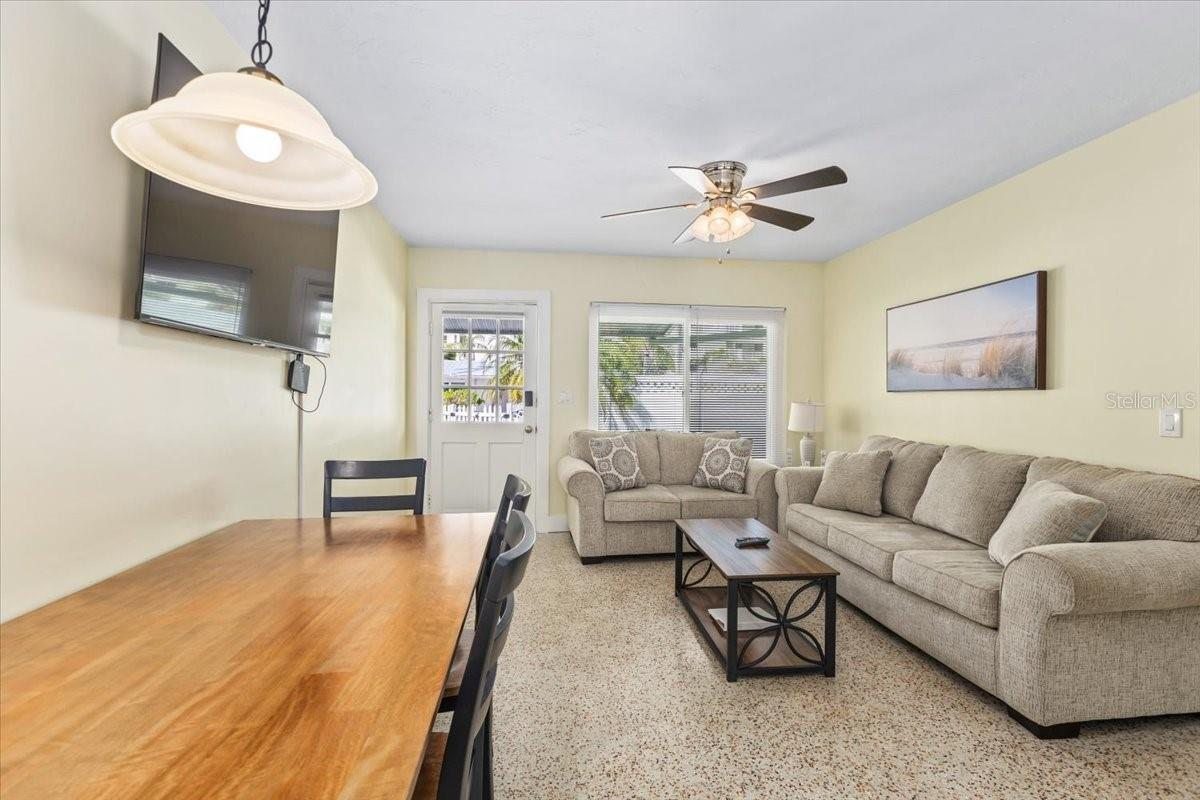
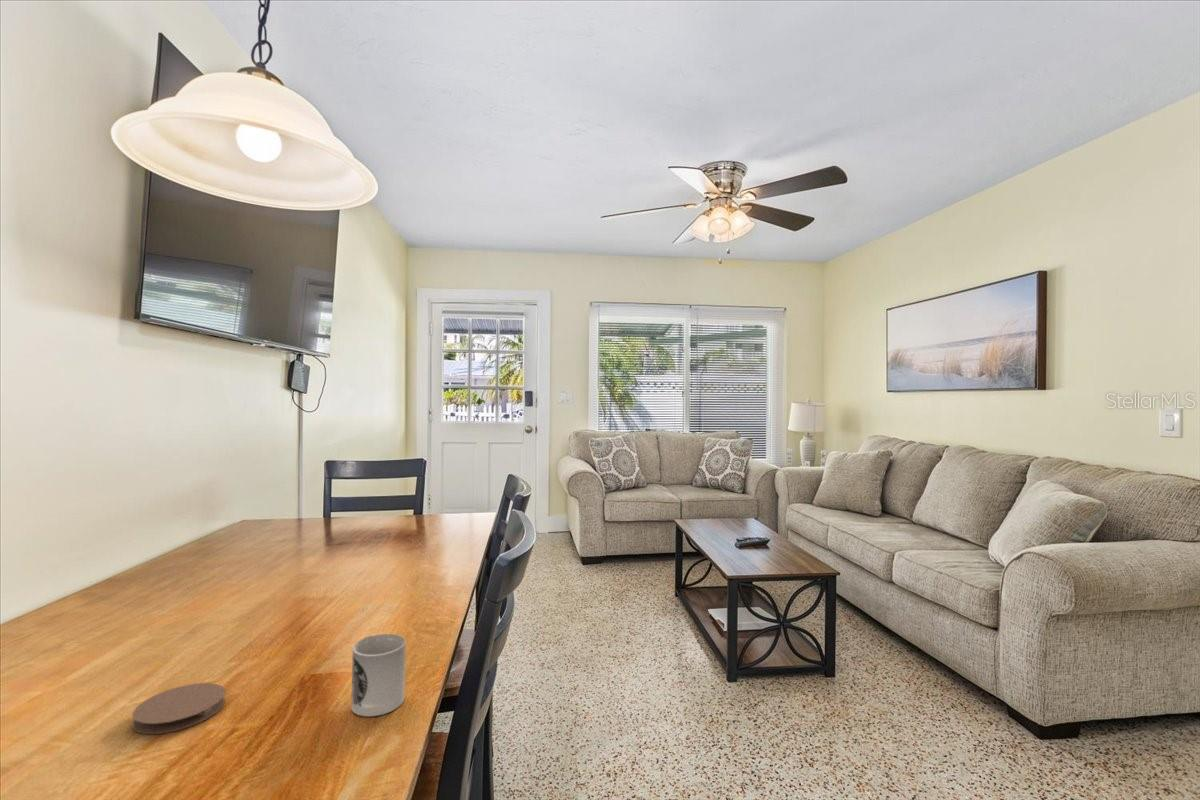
+ coaster [132,682,226,735]
+ cup [350,633,407,717]
